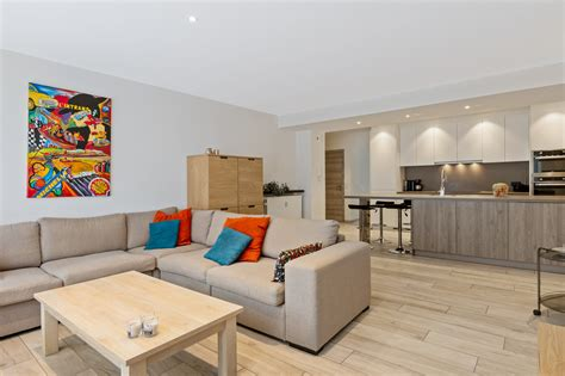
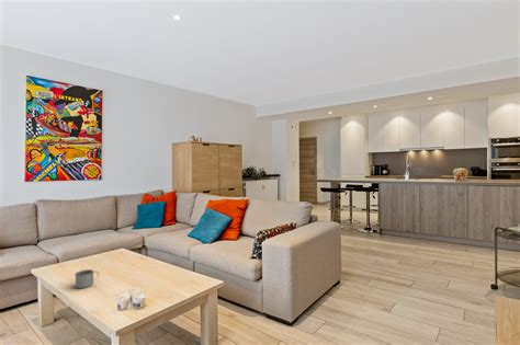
+ mug [74,268,100,289]
